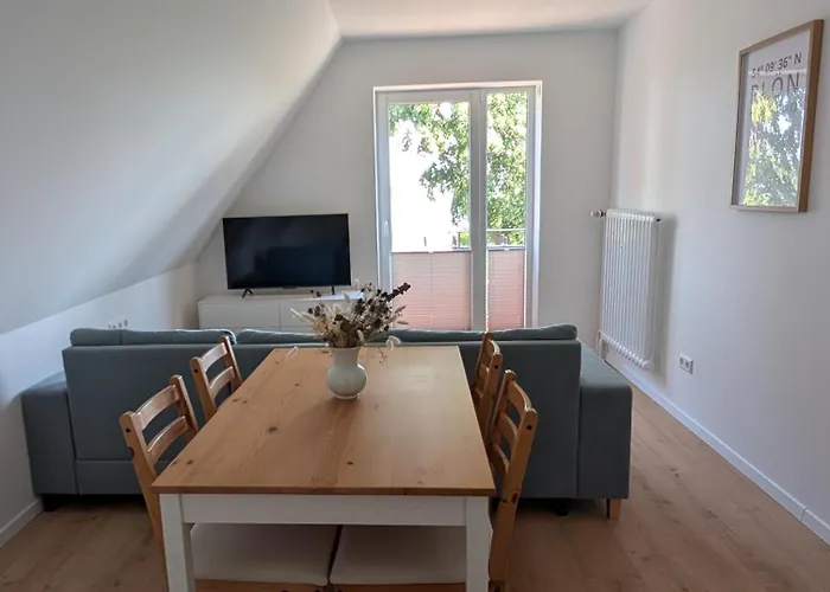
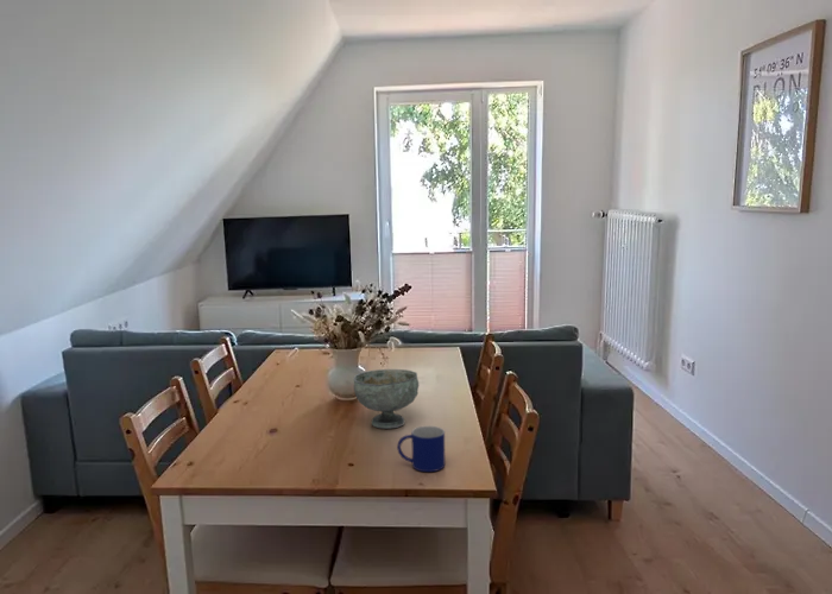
+ mug [396,425,446,473]
+ bowl [352,368,420,430]
